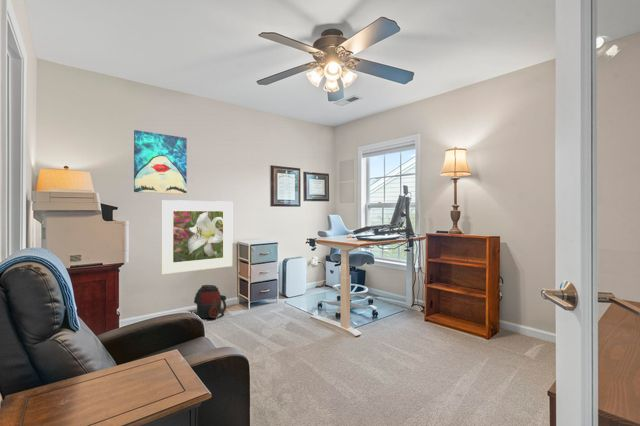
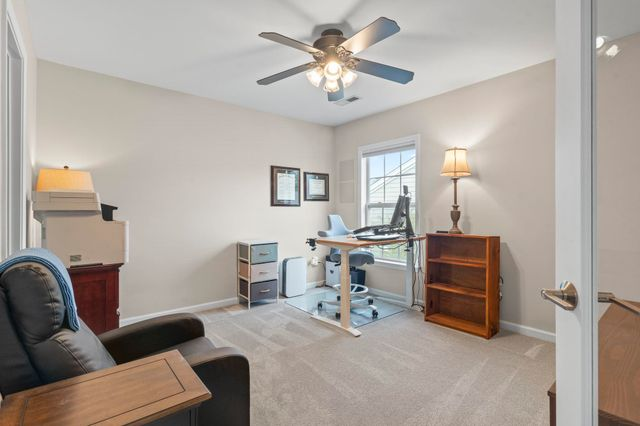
- wall art [133,129,188,195]
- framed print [160,199,233,275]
- helmet [193,284,227,319]
